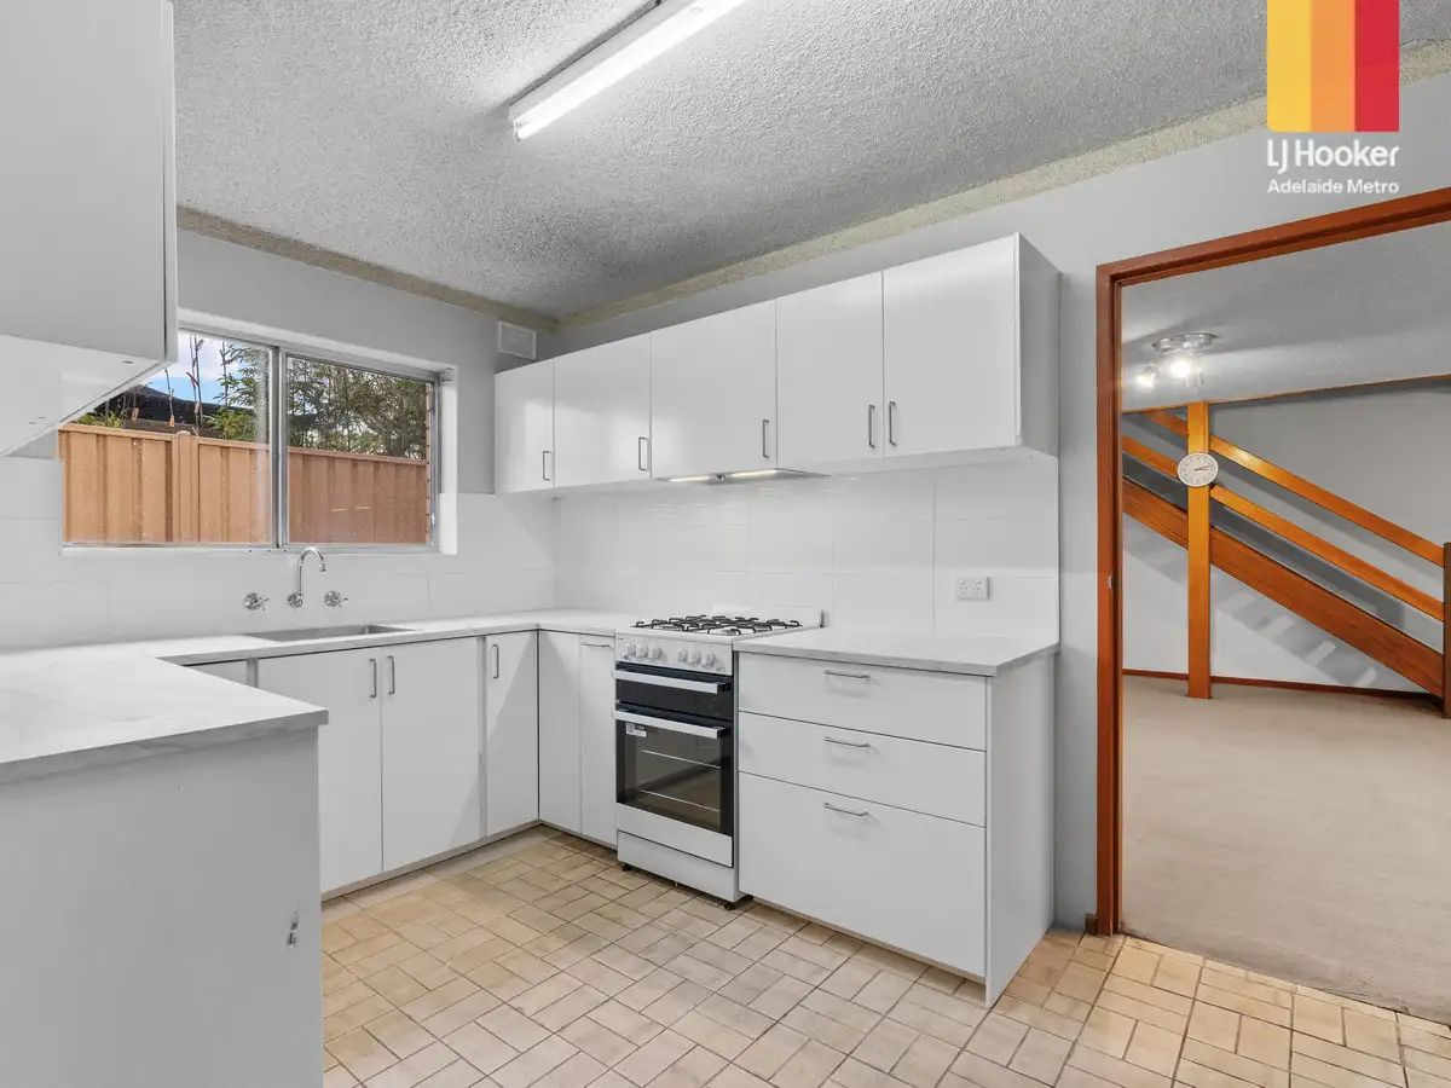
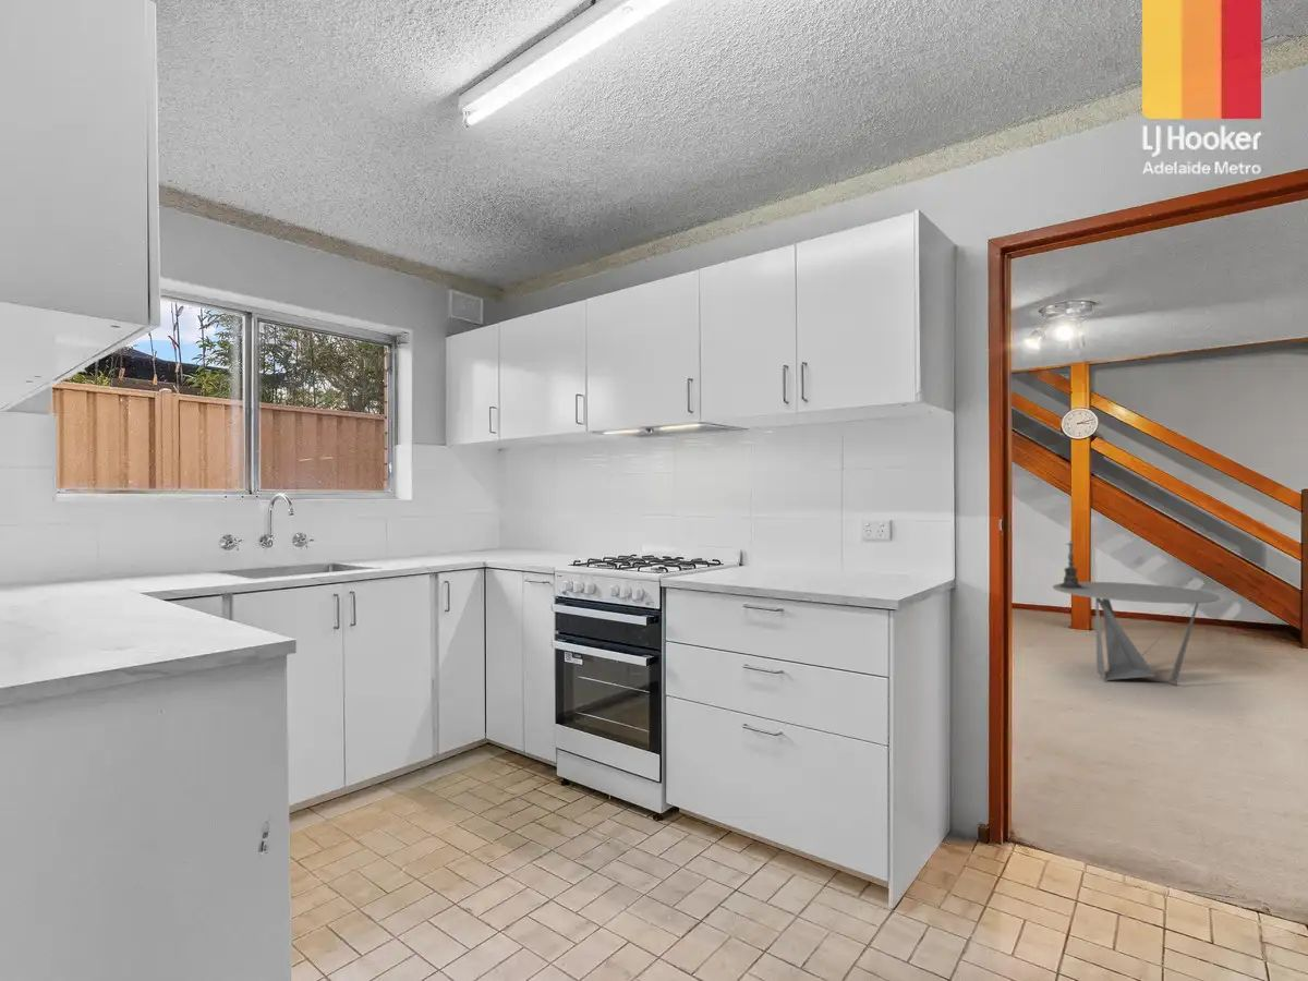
+ coffee table [1052,581,1221,687]
+ candle holder [1052,542,1090,590]
